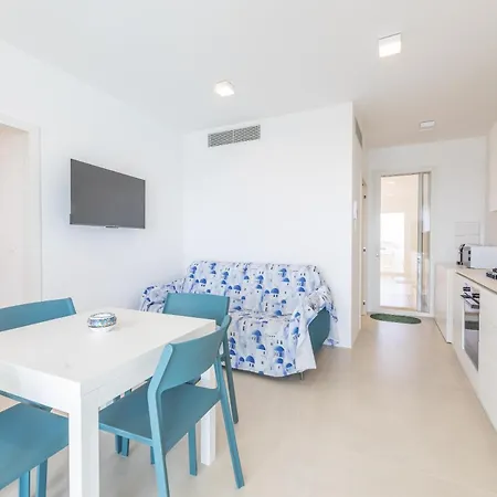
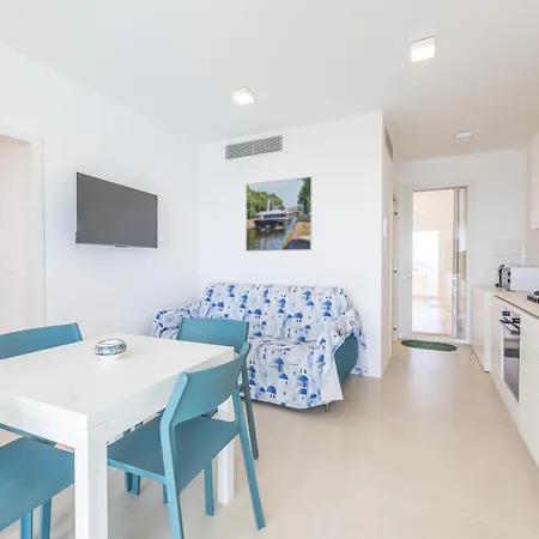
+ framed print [244,176,313,253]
